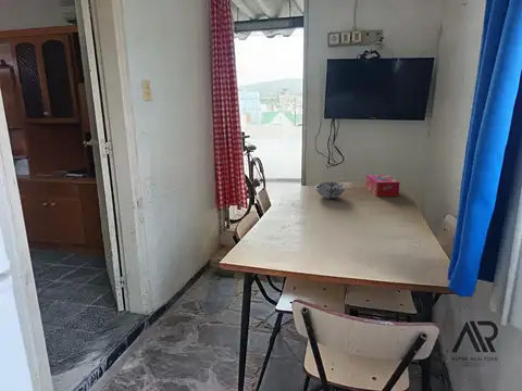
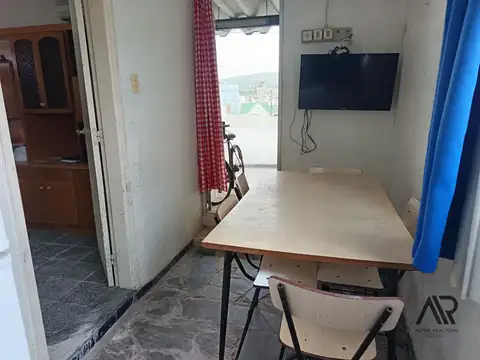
- tissue box [364,174,400,198]
- decorative bowl [314,180,347,200]
